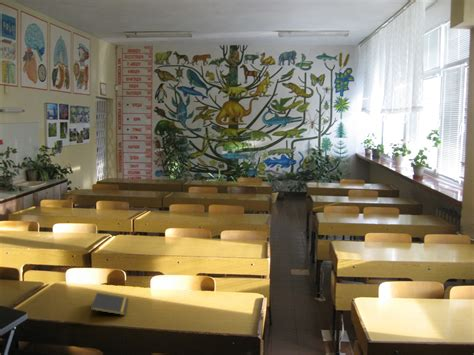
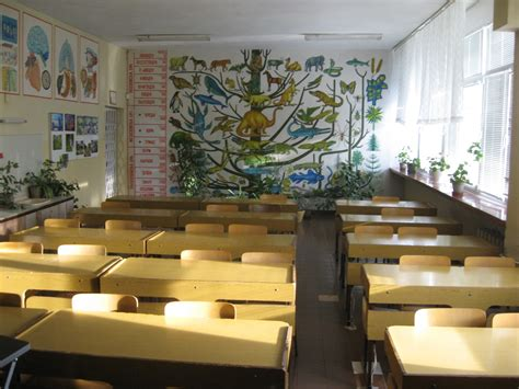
- notepad [90,292,130,318]
